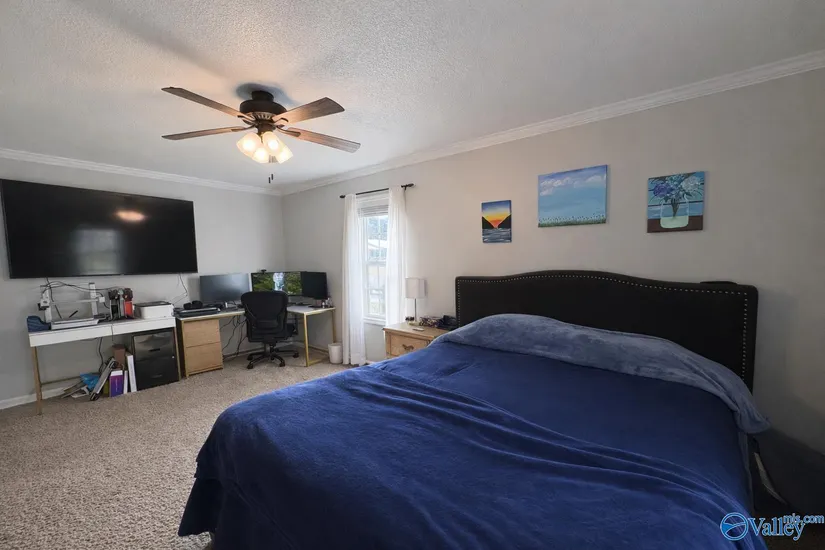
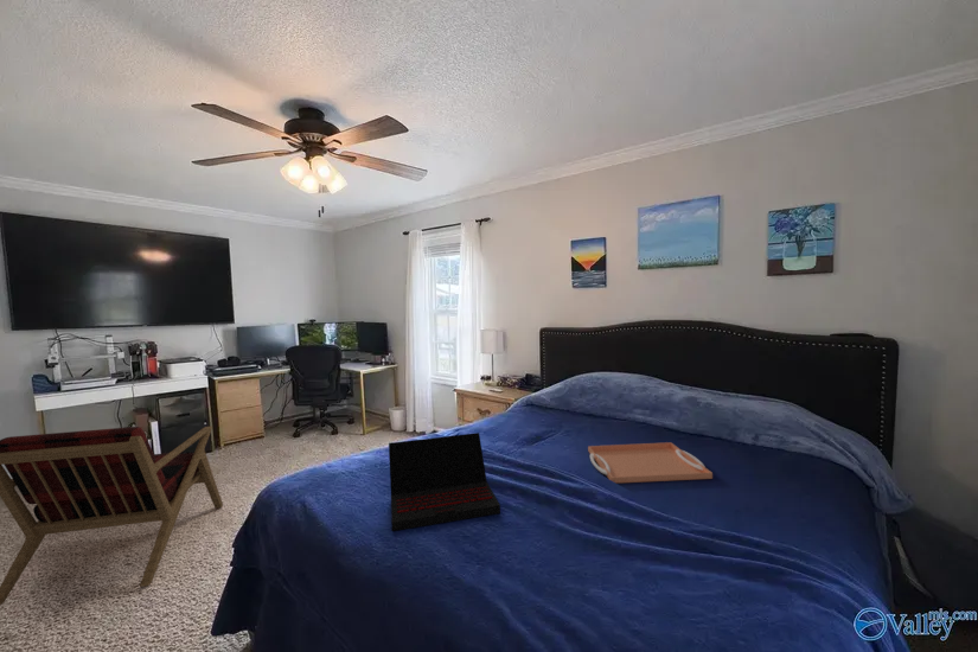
+ armchair [0,426,224,606]
+ serving tray [587,441,714,485]
+ laptop [388,432,501,532]
